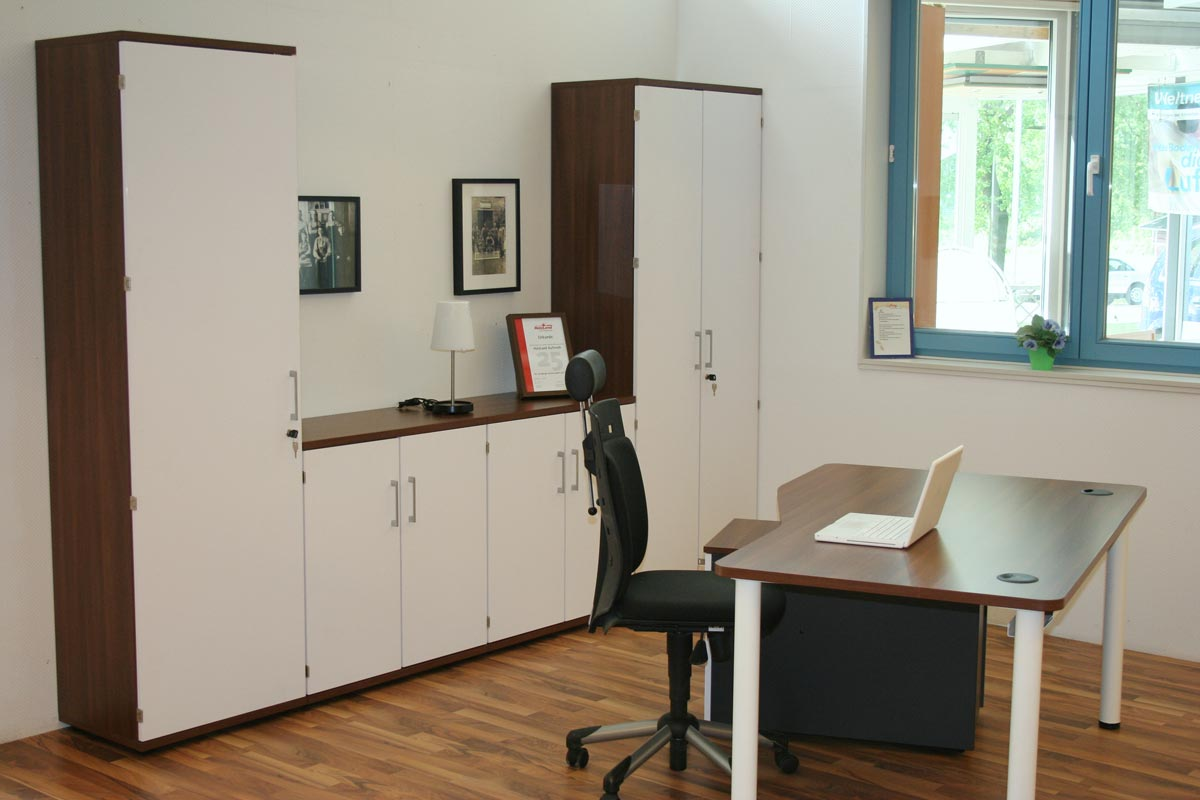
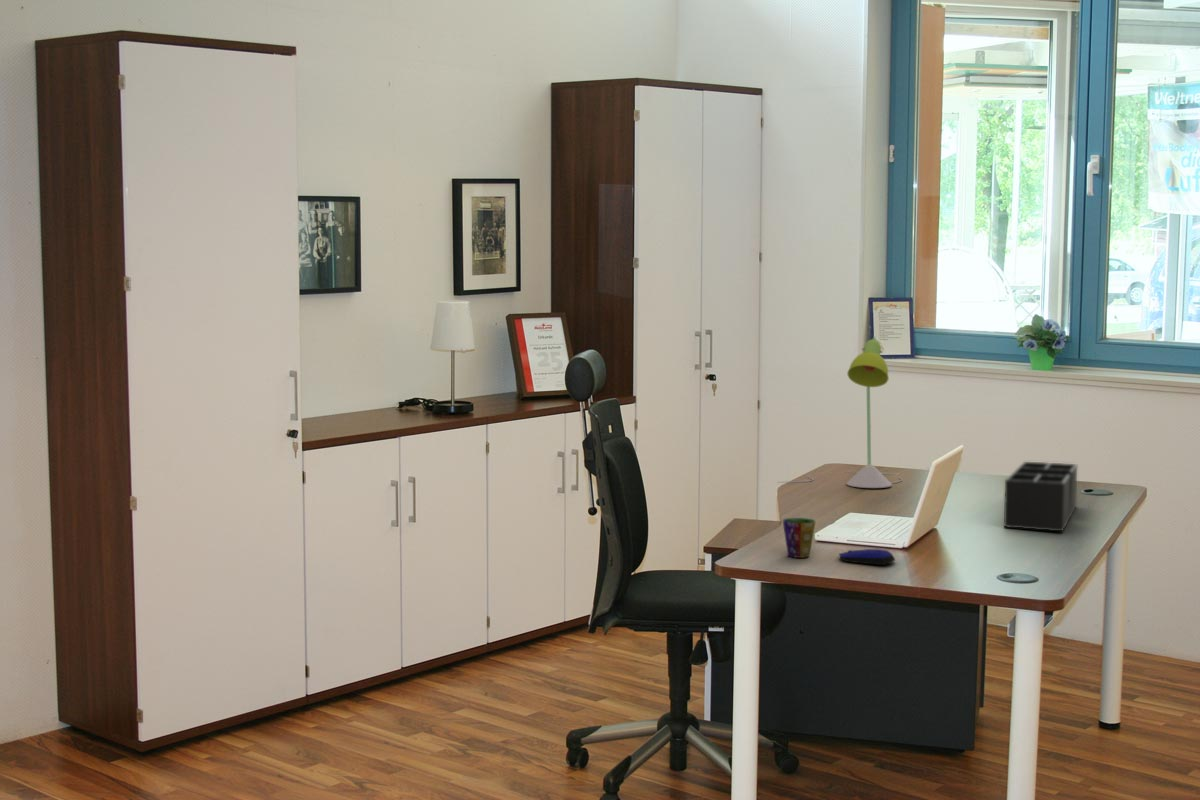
+ desk lamp [776,335,903,489]
+ cup [782,517,817,559]
+ desk organizer [1003,461,1078,532]
+ computer mouse [838,548,896,566]
